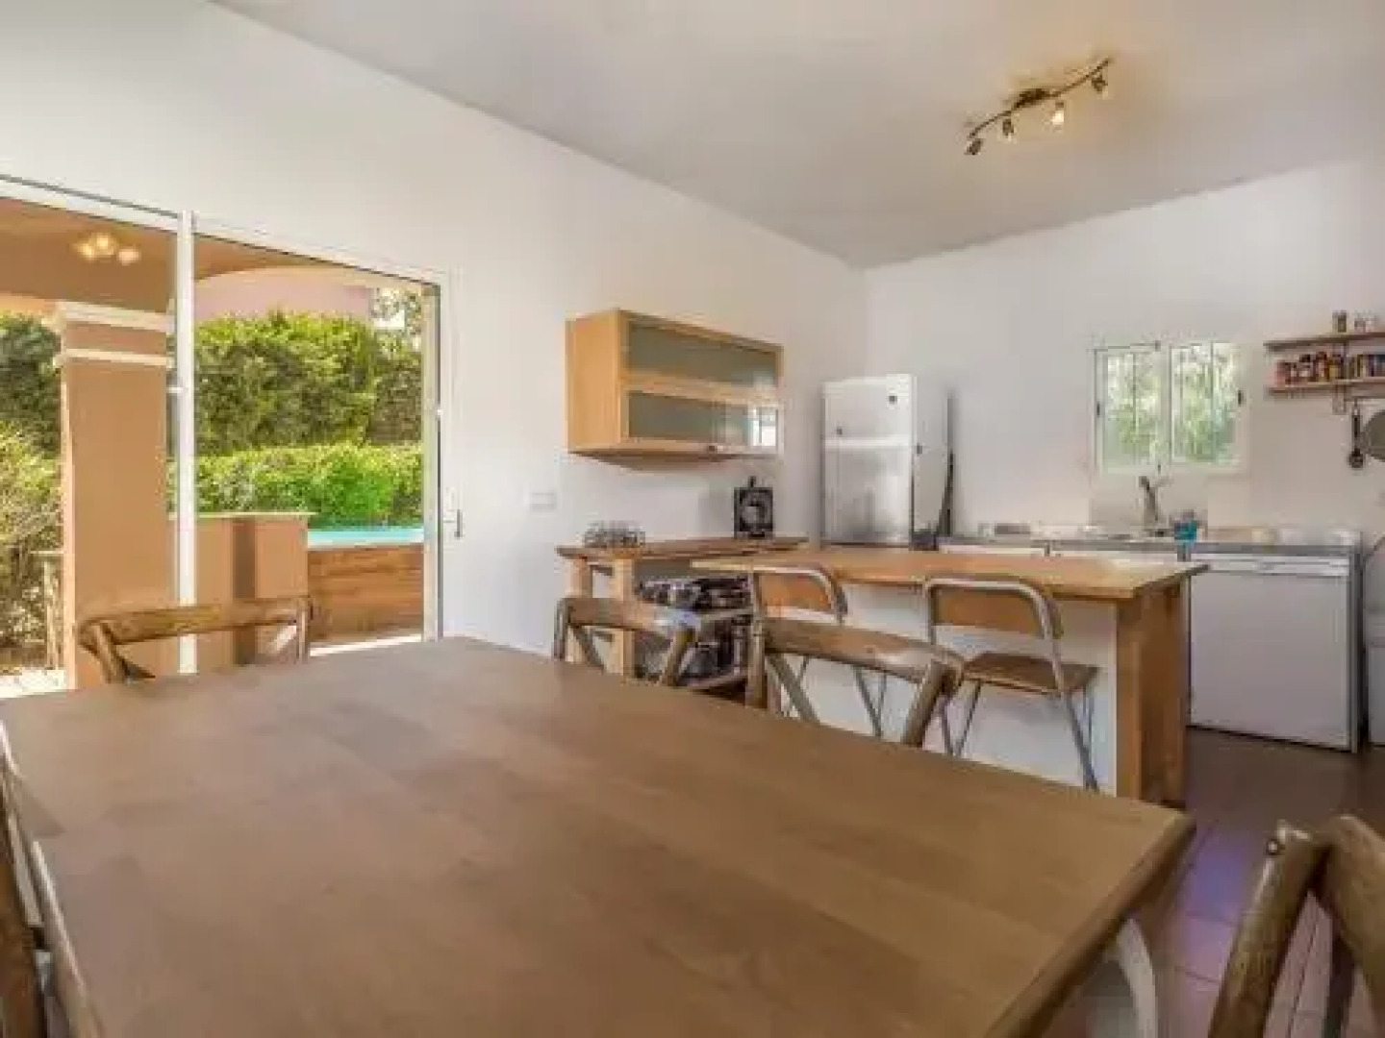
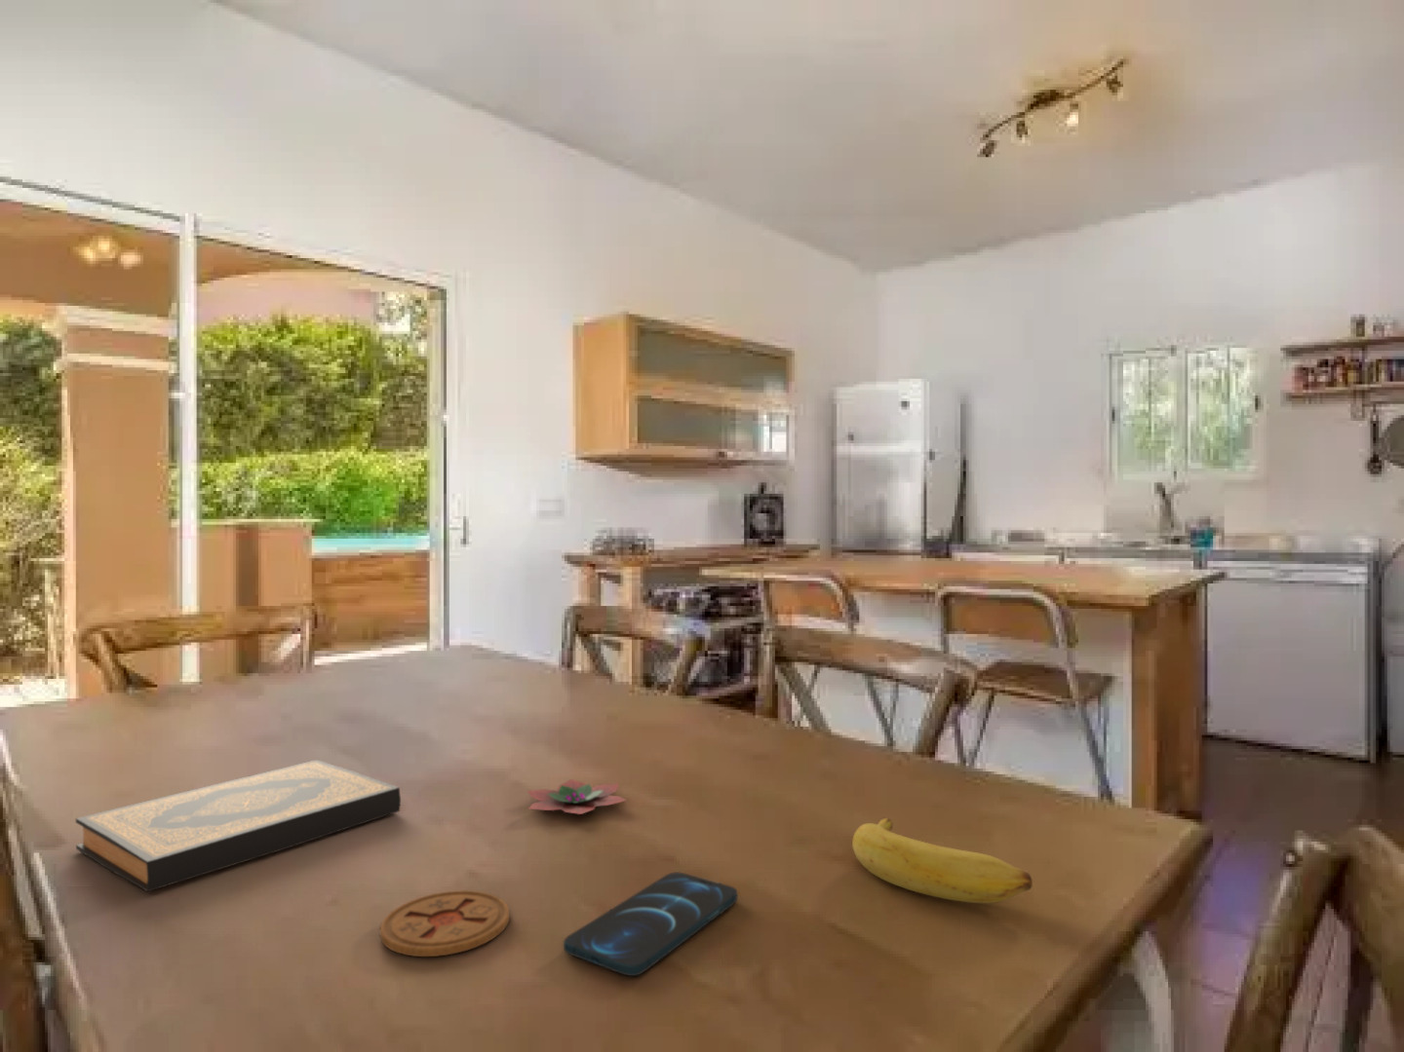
+ smartphone [563,871,738,977]
+ coaster [379,890,510,957]
+ banana [851,817,1034,904]
+ flower [525,778,627,816]
+ hardback book [75,759,401,892]
